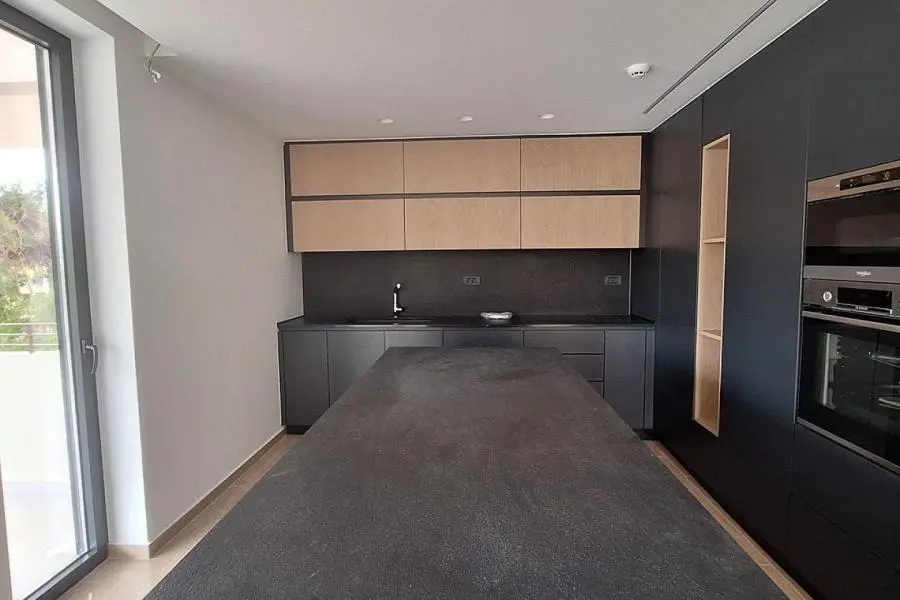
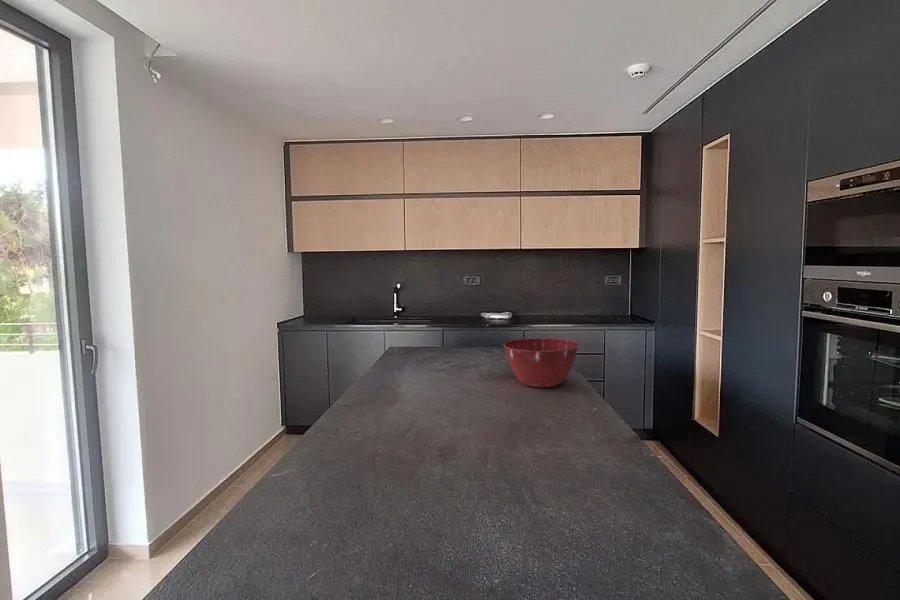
+ mixing bowl [502,338,580,388]
